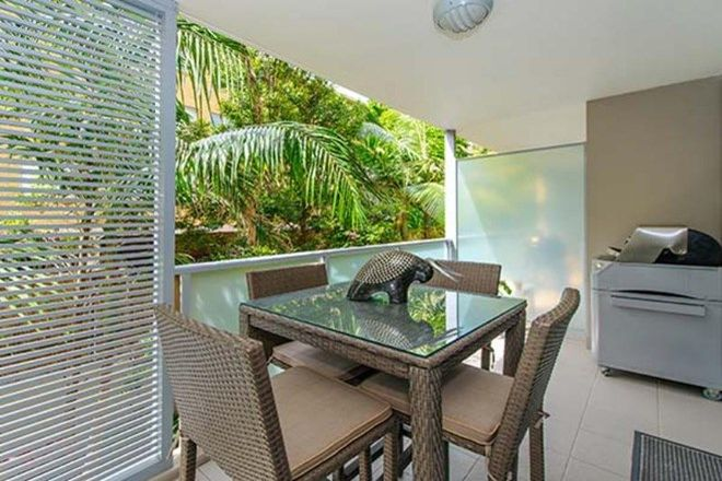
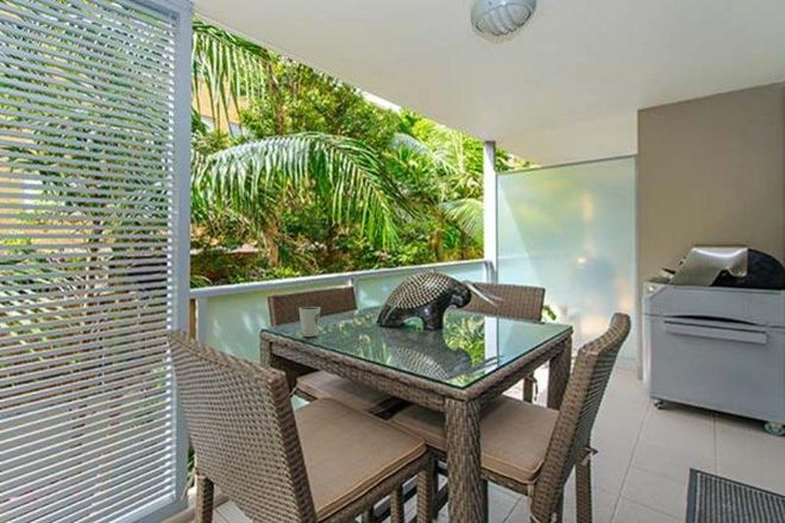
+ dixie cup [297,305,322,338]
